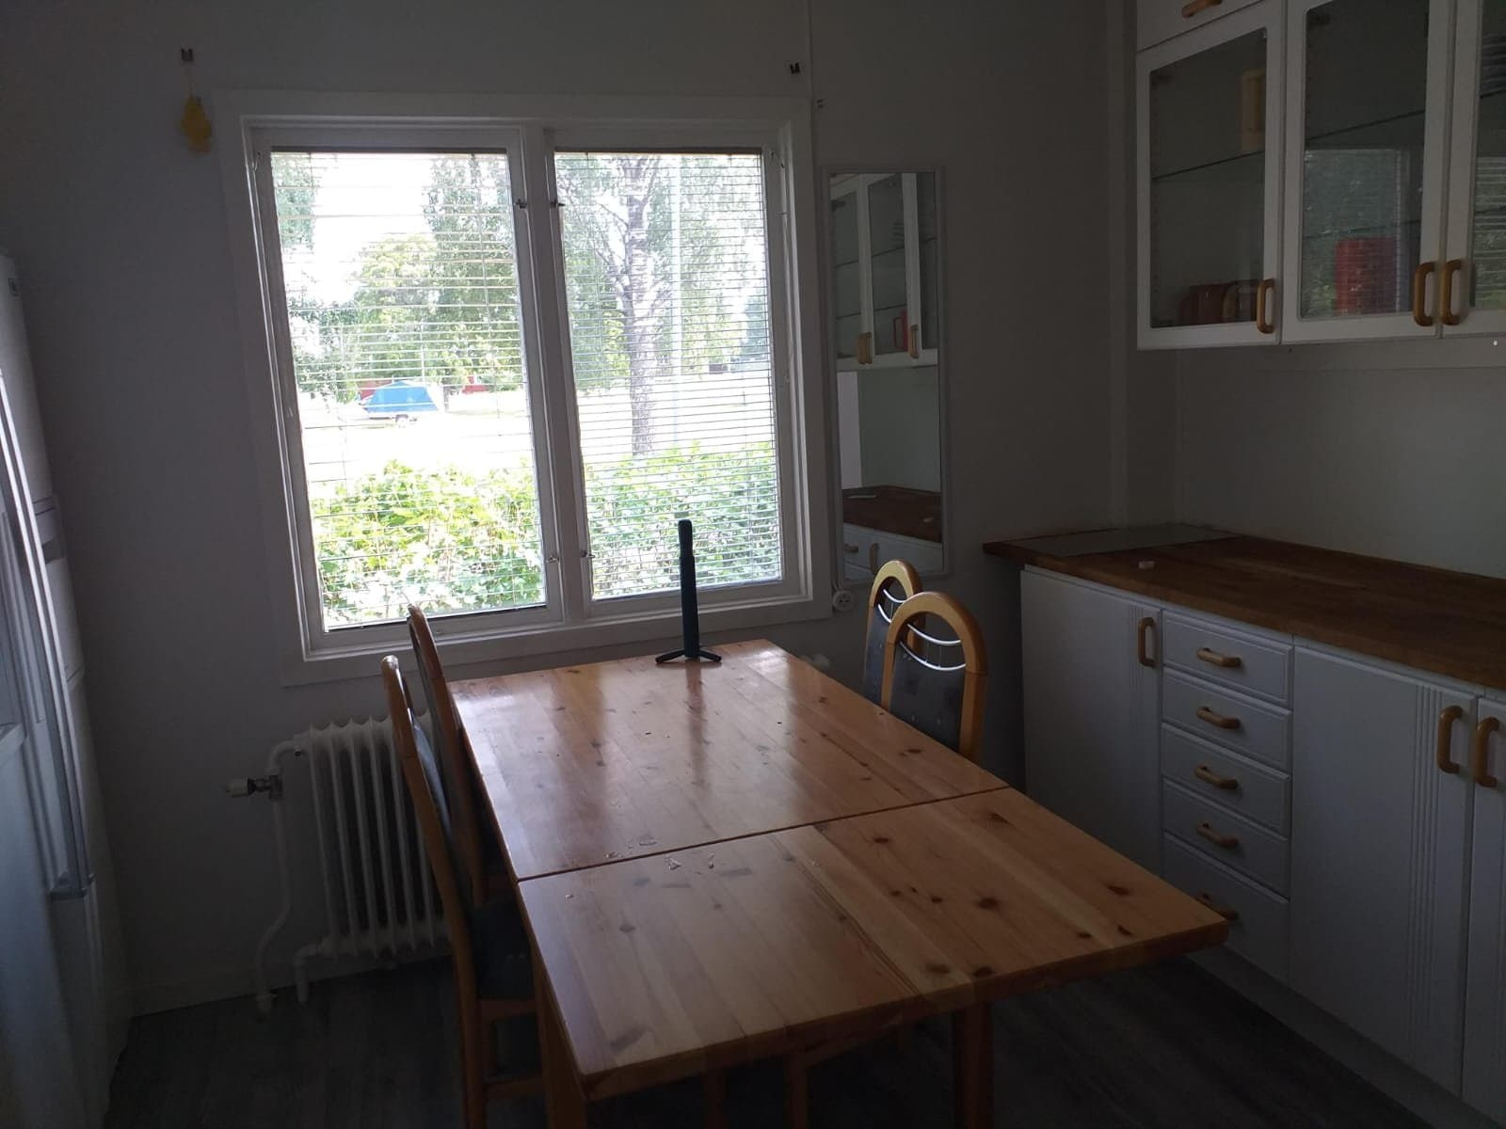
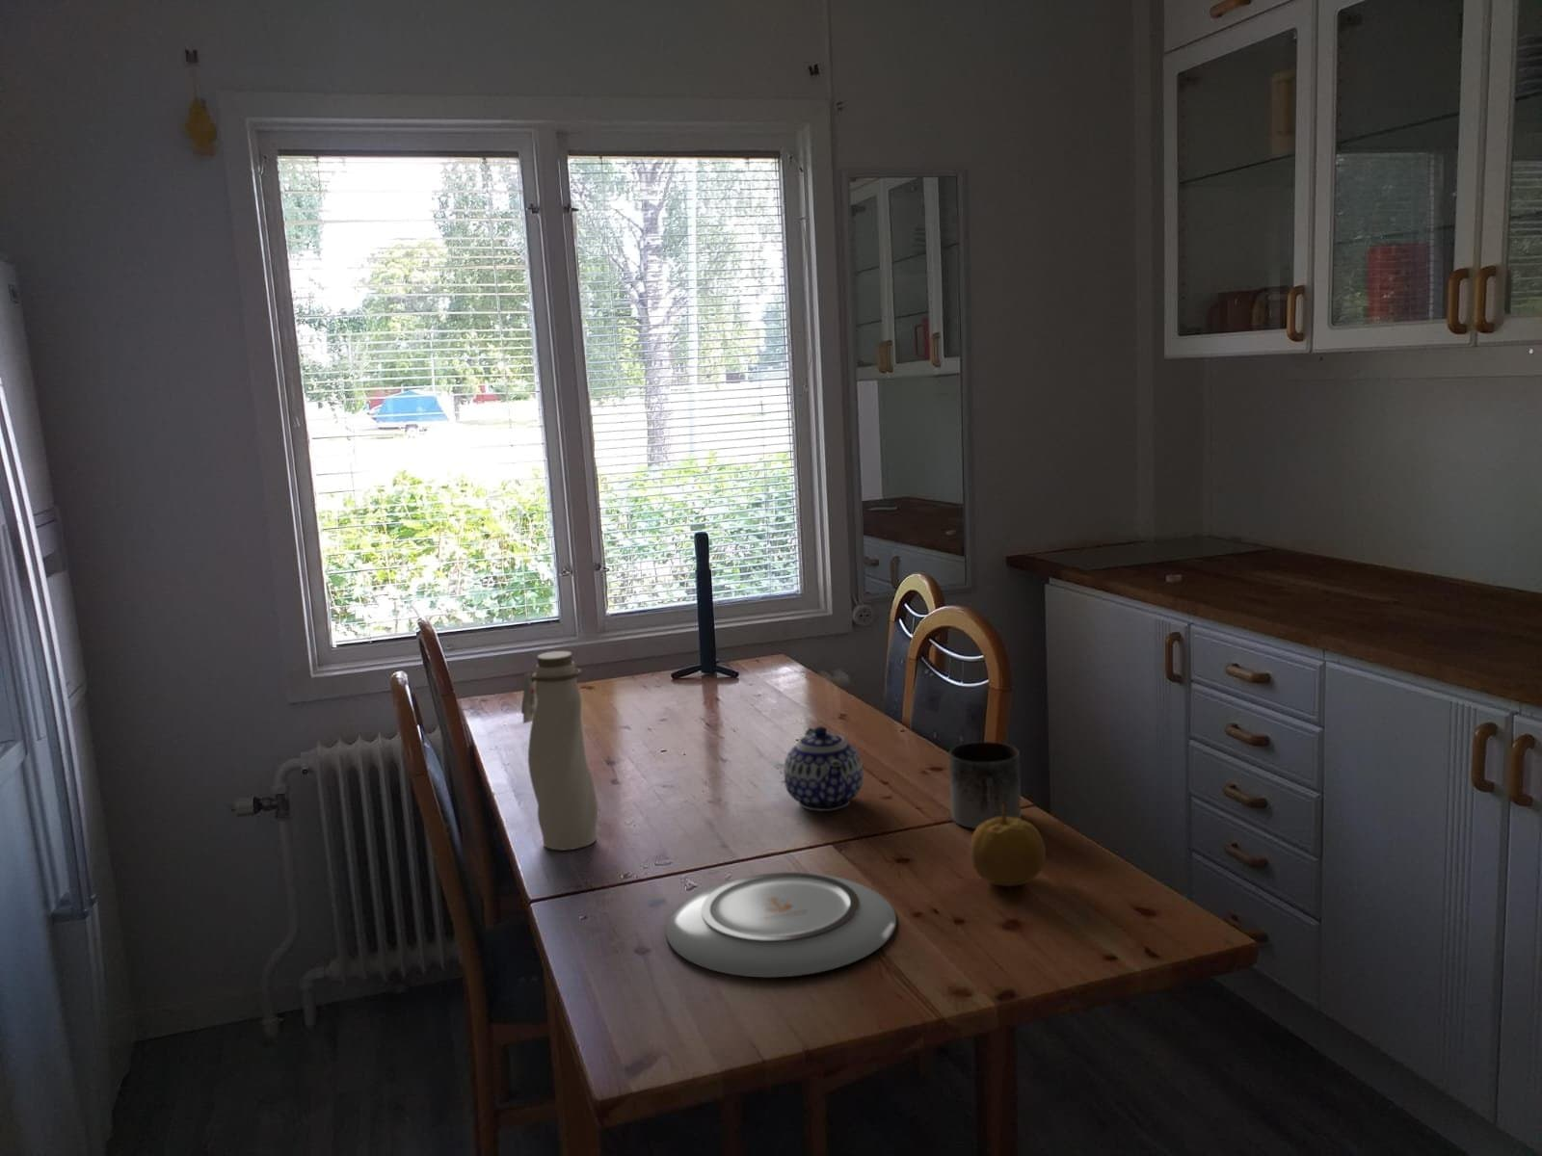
+ water bottle [521,651,599,851]
+ teapot [783,725,863,812]
+ mug [948,741,1021,829]
+ fruit [970,804,1047,888]
+ plate [665,871,897,979]
